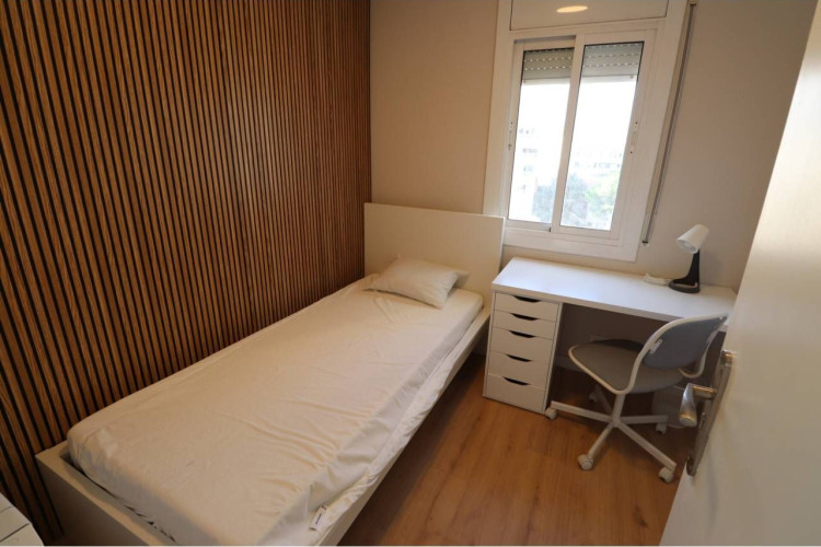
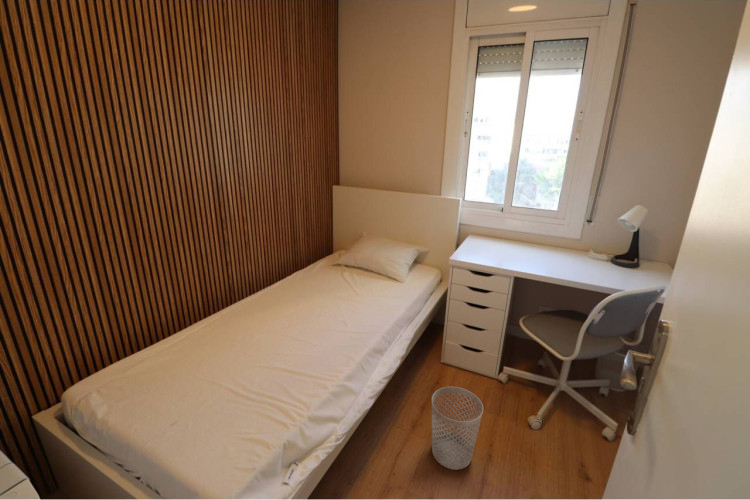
+ wastebasket [431,386,484,471]
